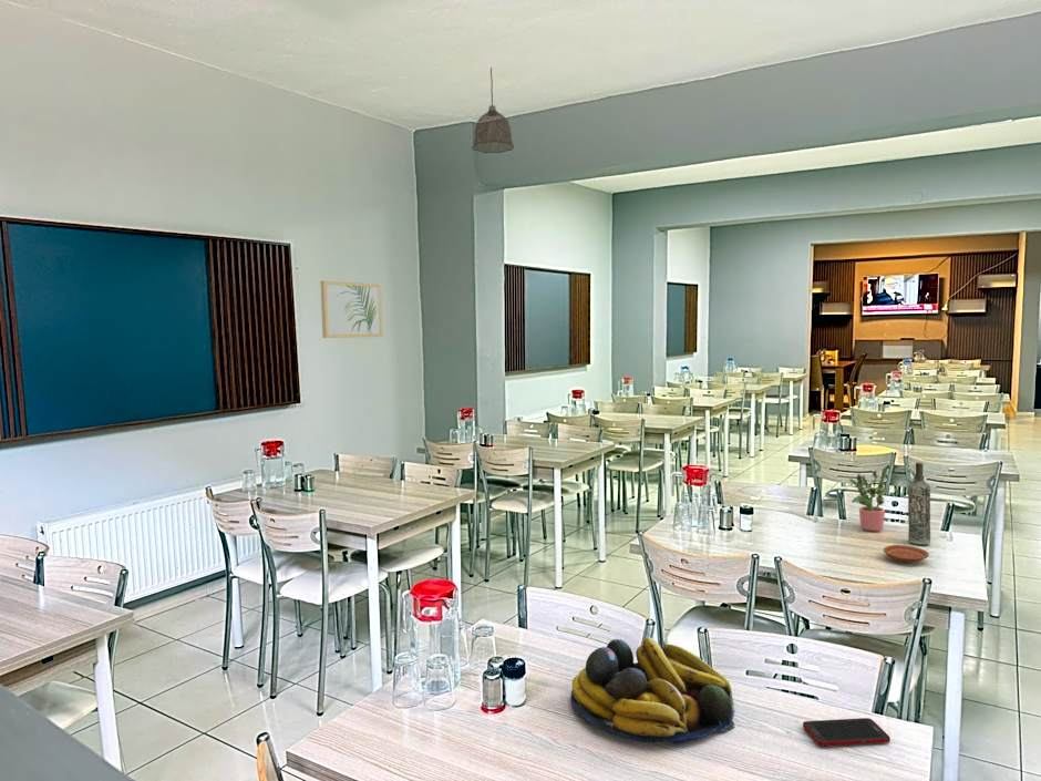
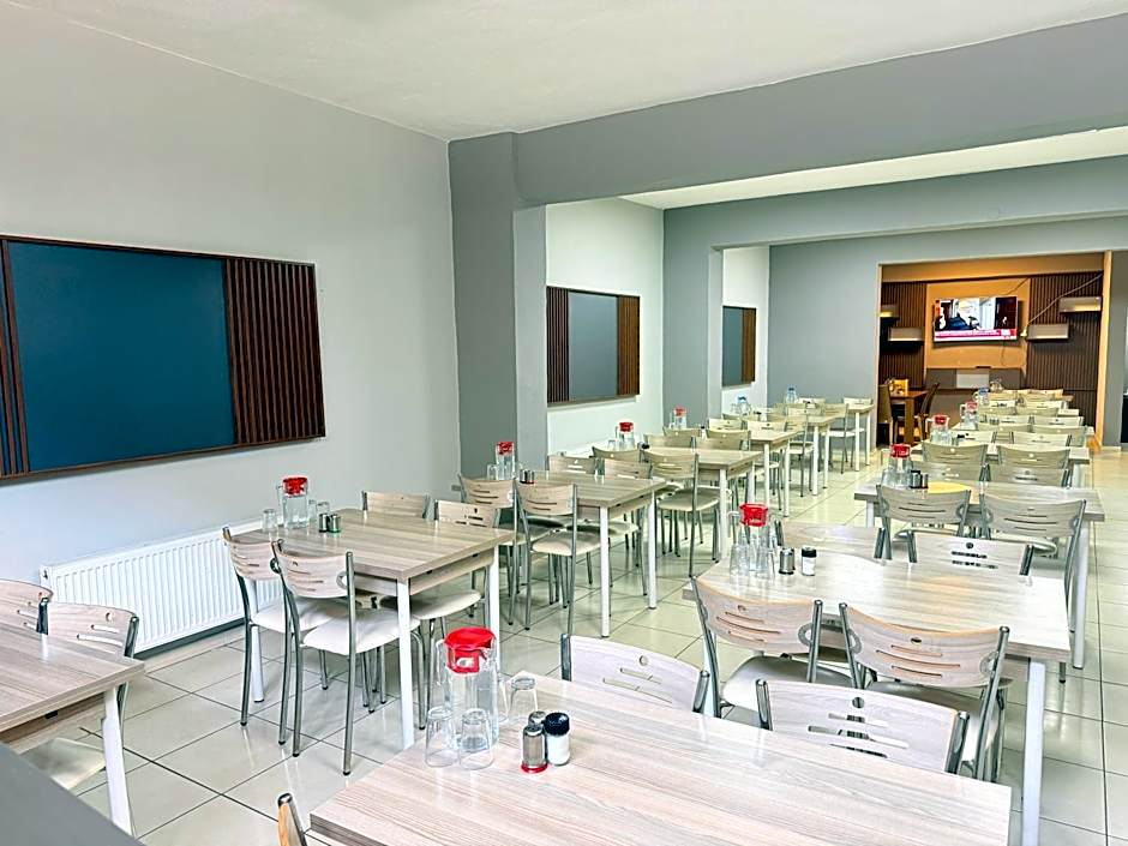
- cell phone [802,717,891,748]
- bottle [907,461,931,545]
- pendant lamp [471,66,515,154]
- wall art [319,280,384,339]
- potted plant [848,467,889,532]
- fruit bowl [569,636,736,744]
- plate [883,544,930,564]
